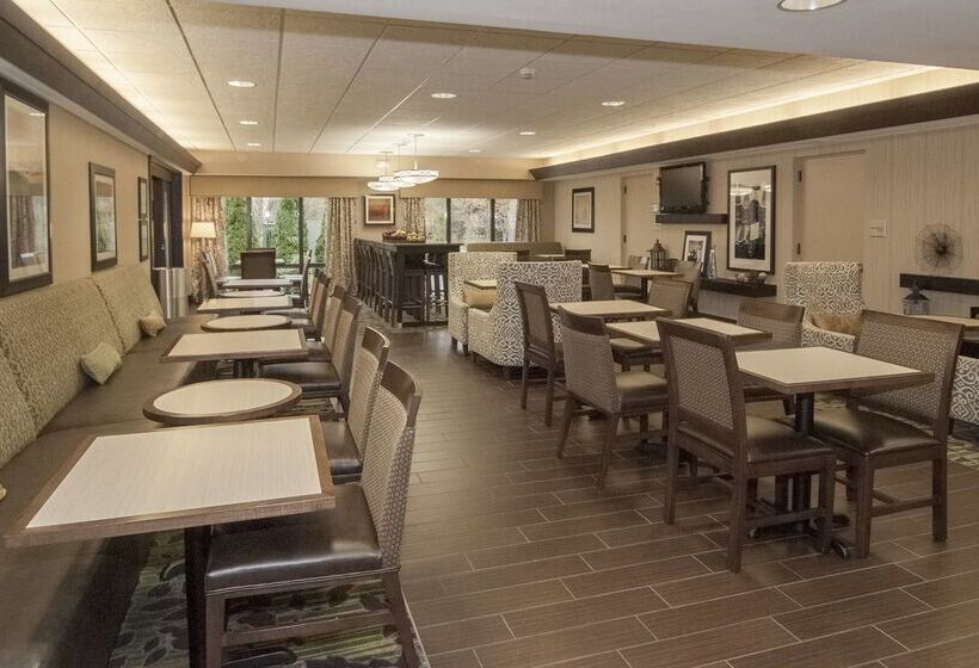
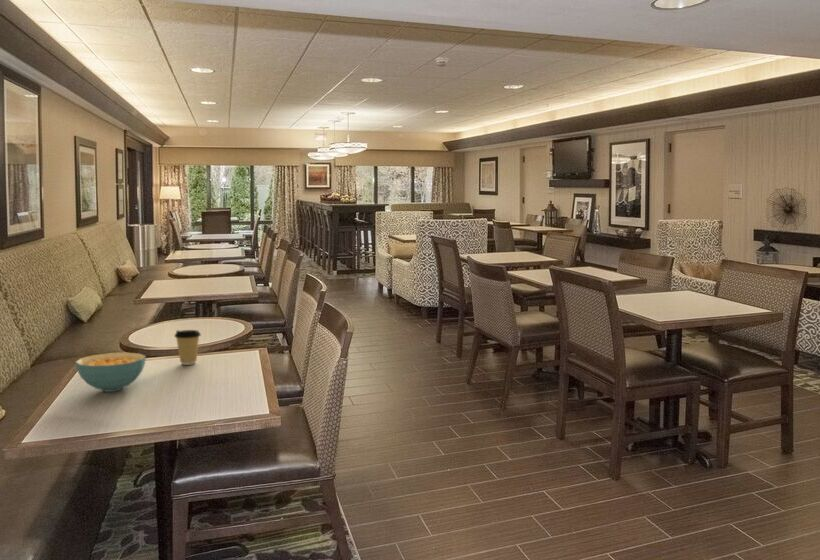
+ coffee cup [173,329,202,366]
+ cereal bowl [74,352,147,393]
